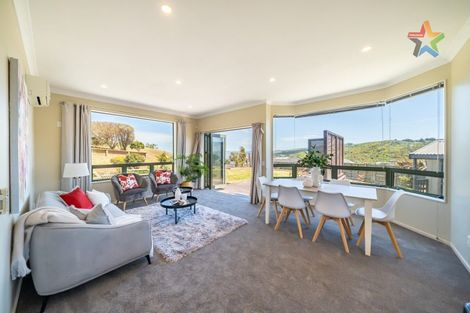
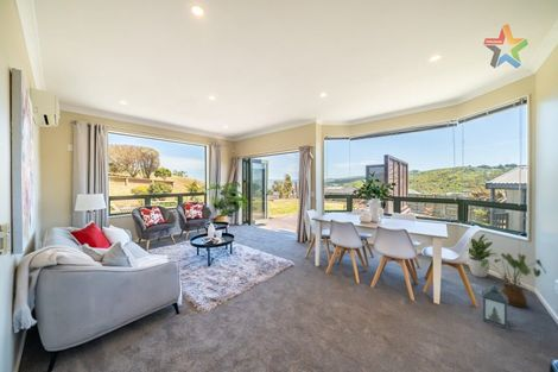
+ lantern [481,284,509,330]
+ potted plant [468,233,497,278]
+ house plant [481,252,547,308]
